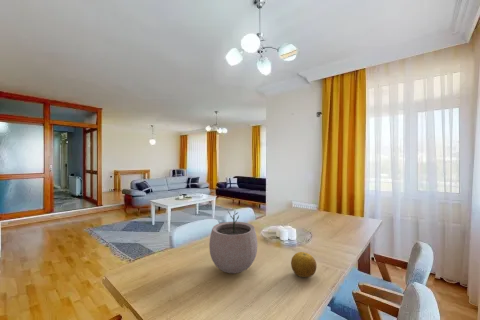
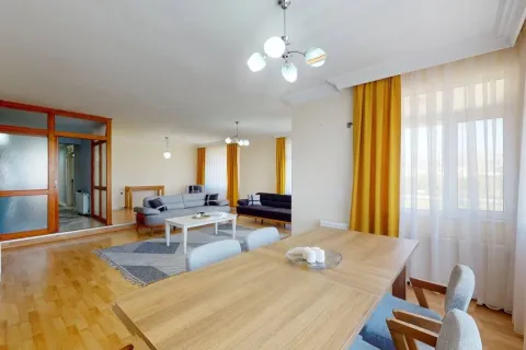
- fruit [290,251,318,278]
- plant pot [208,211,258,274]
